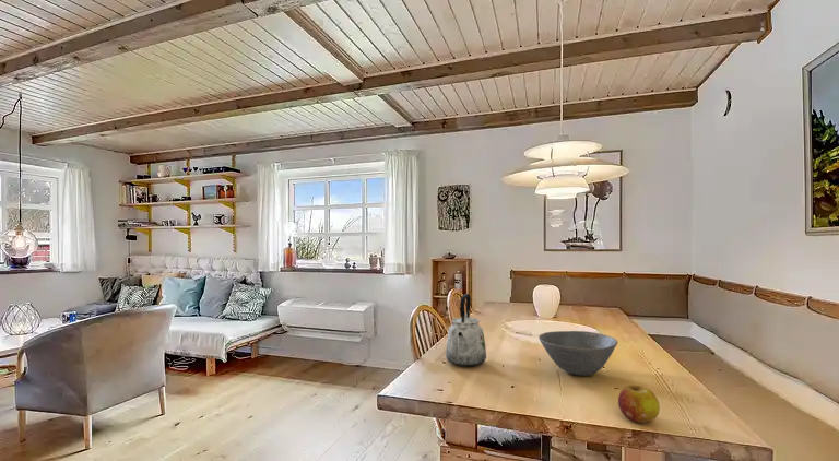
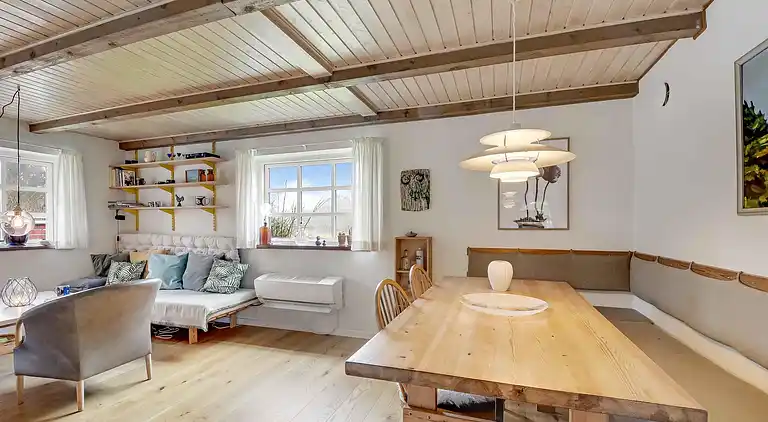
- bowl [537,330,618,377]
- fruit [617,385,661,424]
- kettle [445,293,487,368]
